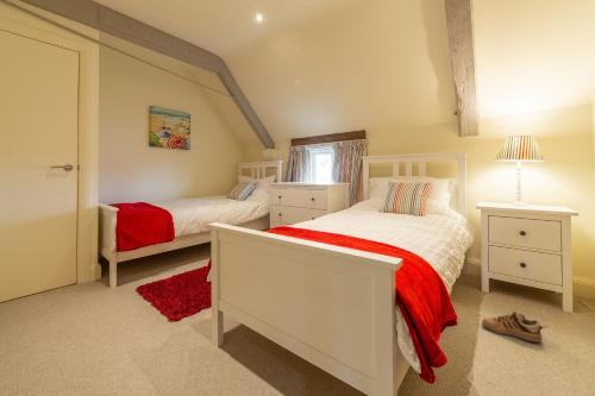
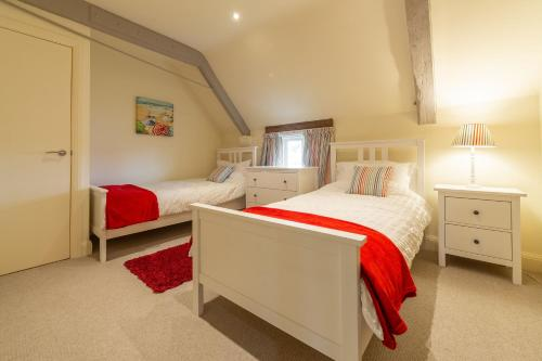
- shoe [481,310,550,344]
